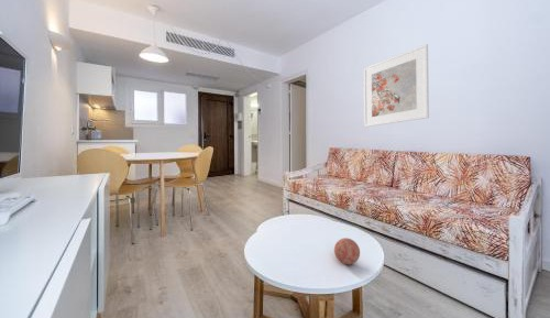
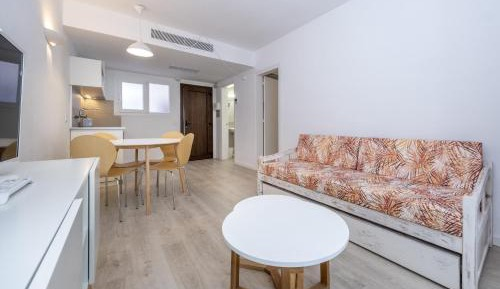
- decorative ball [333,237,361,265]
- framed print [363,43,430,128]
